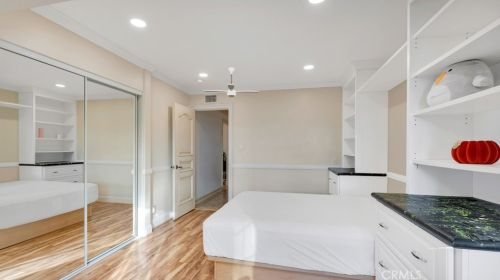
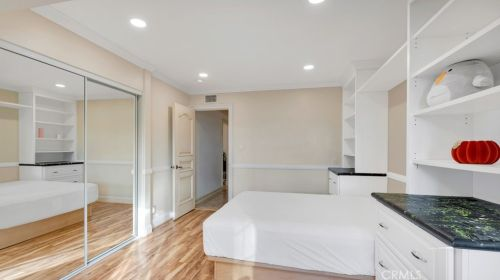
- ceiling fan [203,67,260,98]
